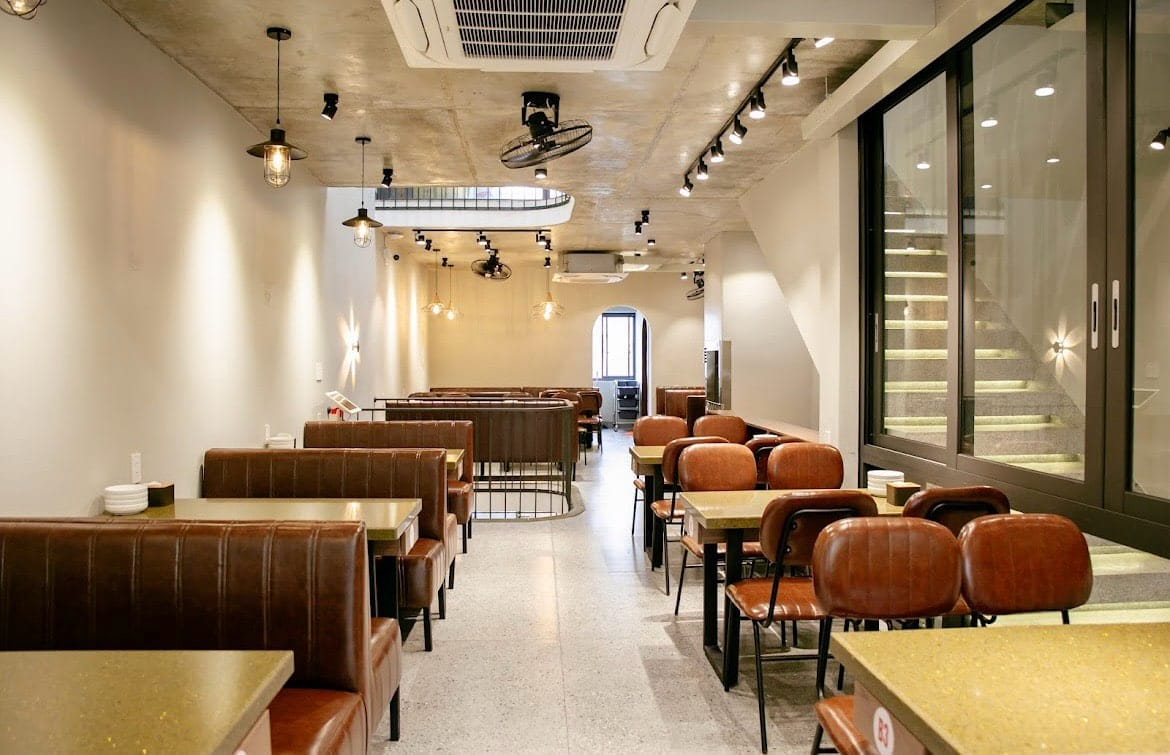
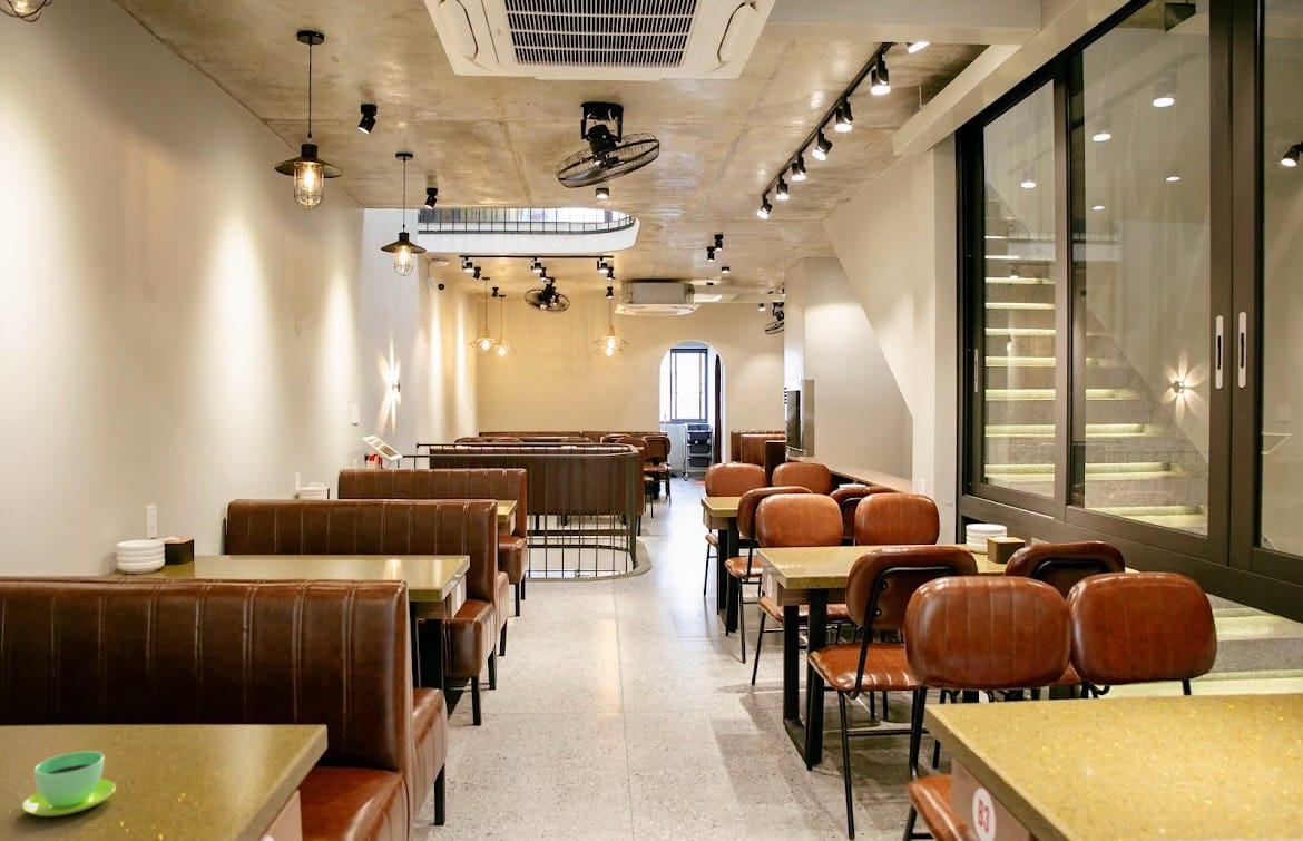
+ cup [21,750,117,818]
